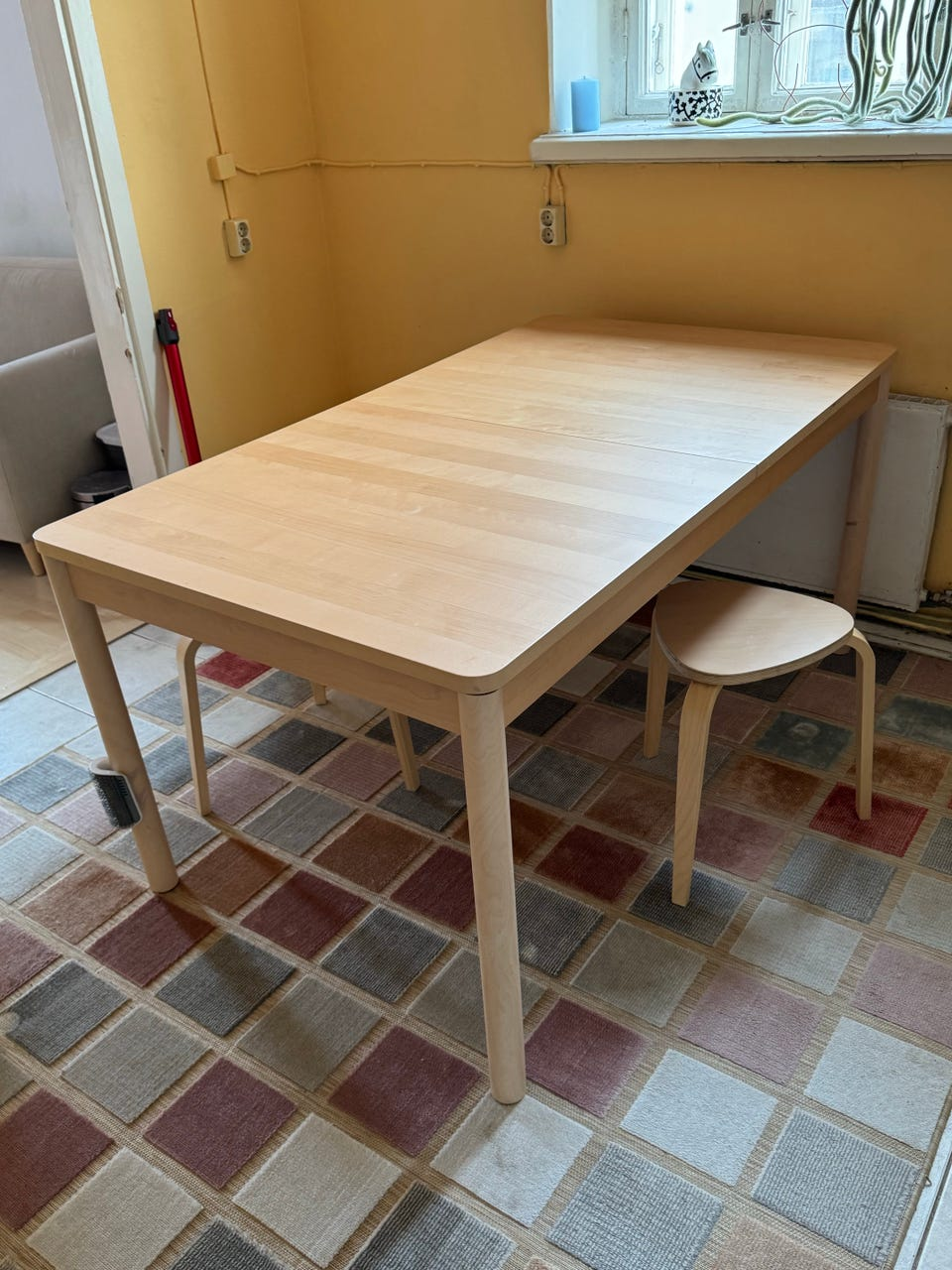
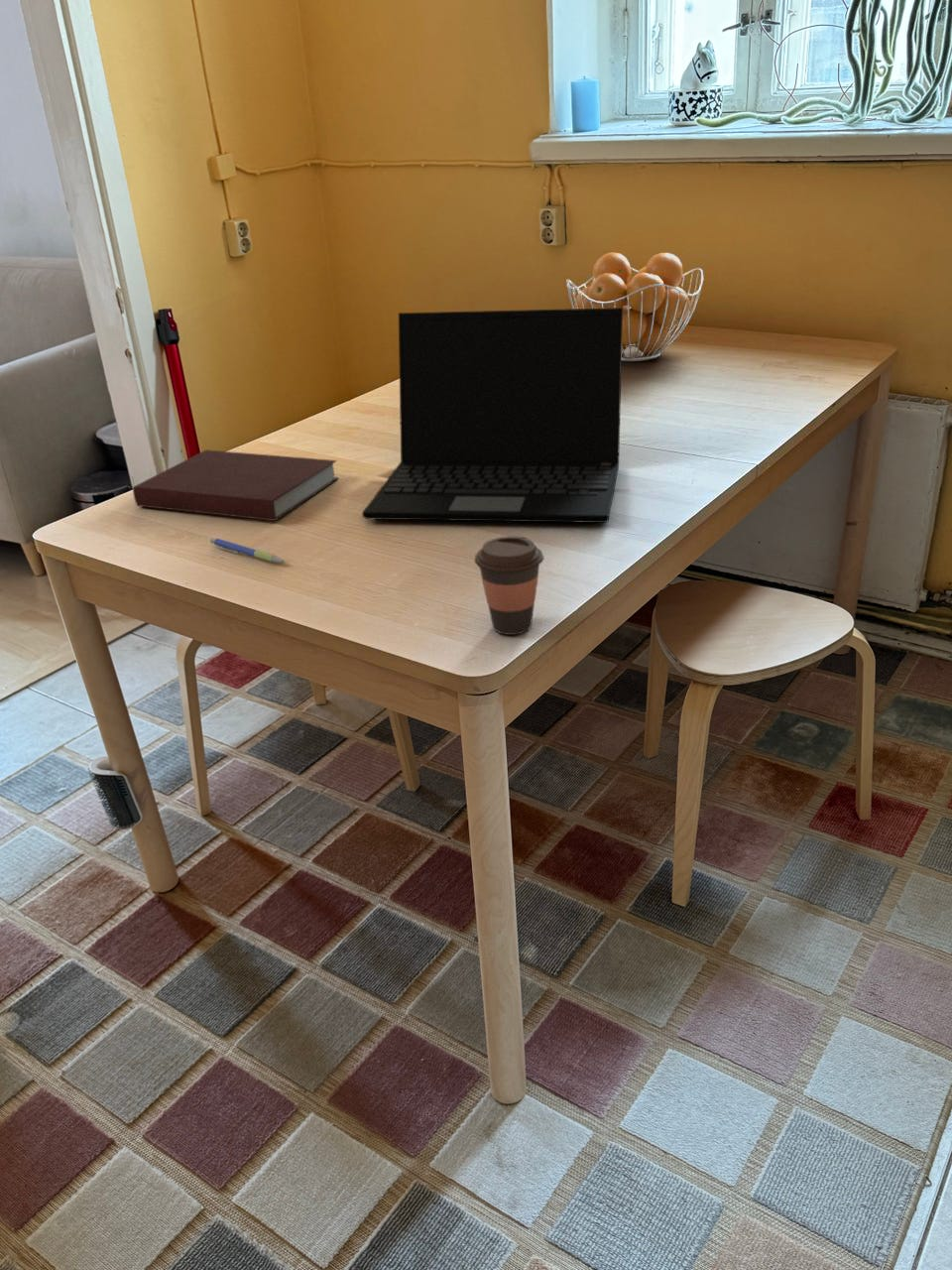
+ notebook [132,448,339,522]
+ pen [209,537,286,565]
+ fruit basket [565,251,704,362]
+ coffee cup [473,535,545,636]
+ laptop [361,308,623,524]
